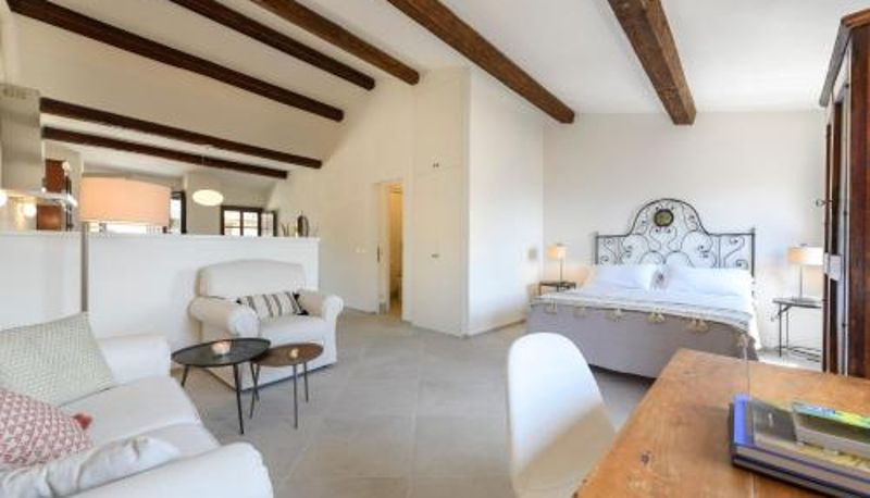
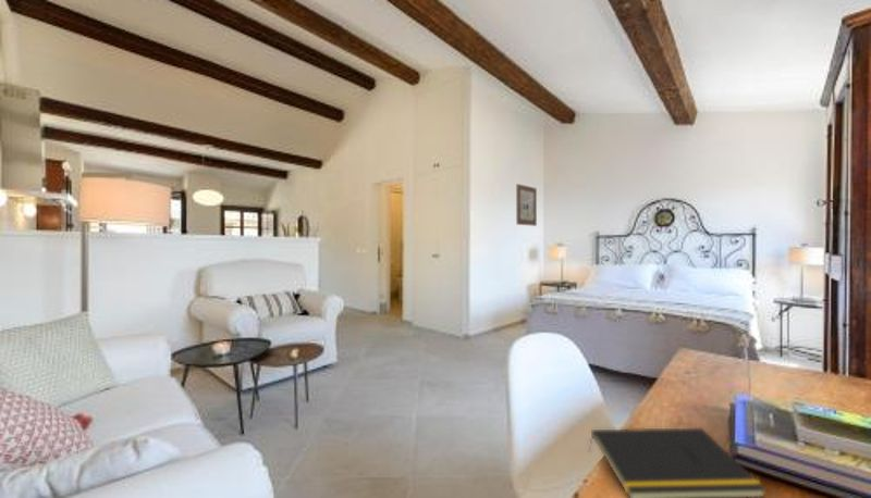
+ wall art [515,183,538,227]
+ notepad [588,427,768,498]
